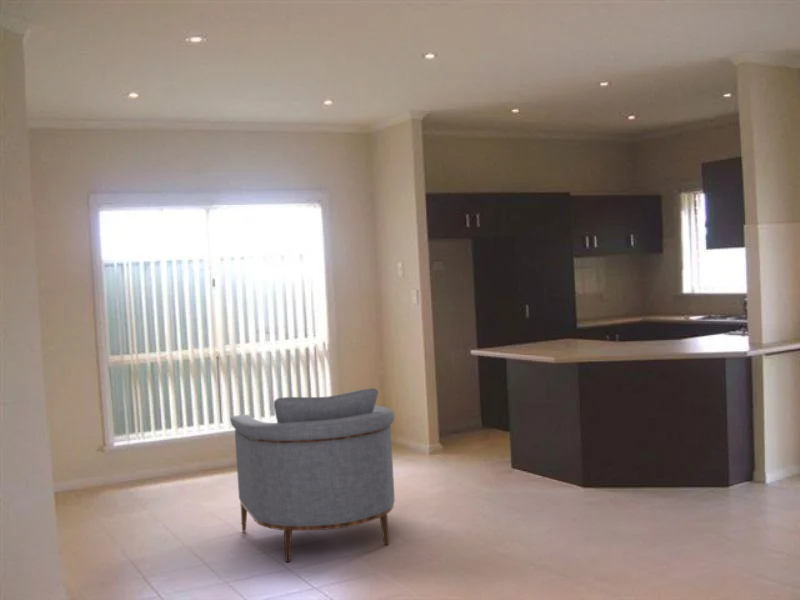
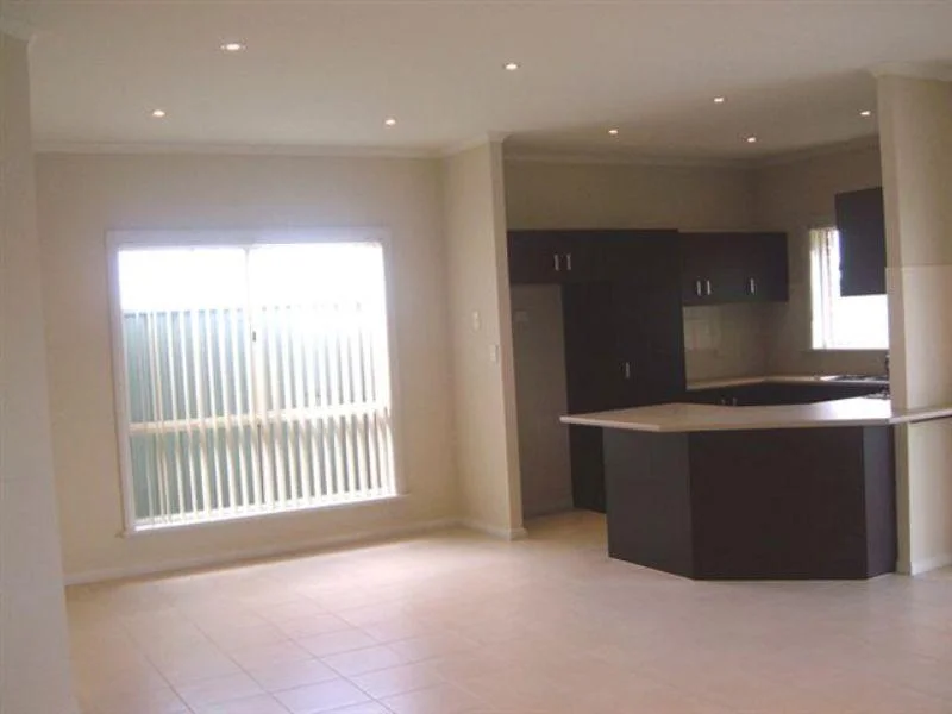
- armchair [229,387,396,563]
